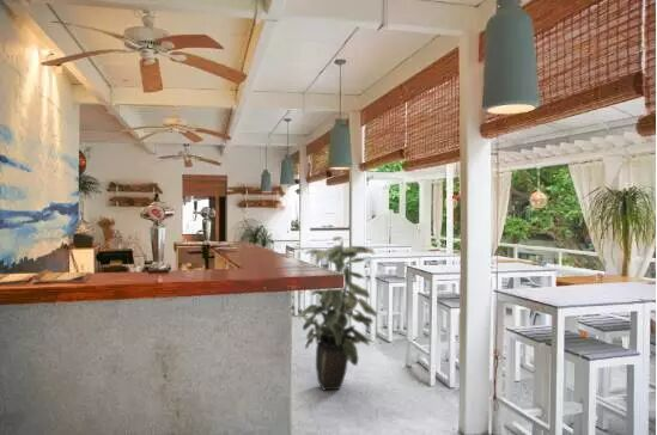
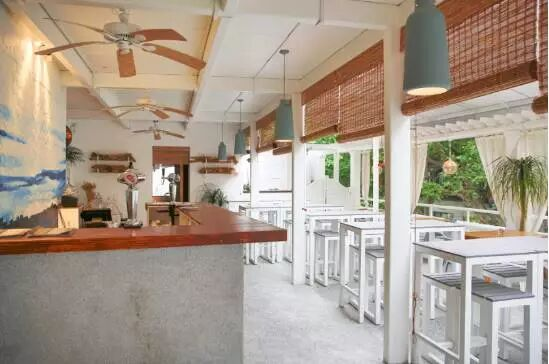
- indoor plant [297,235,378,391]
